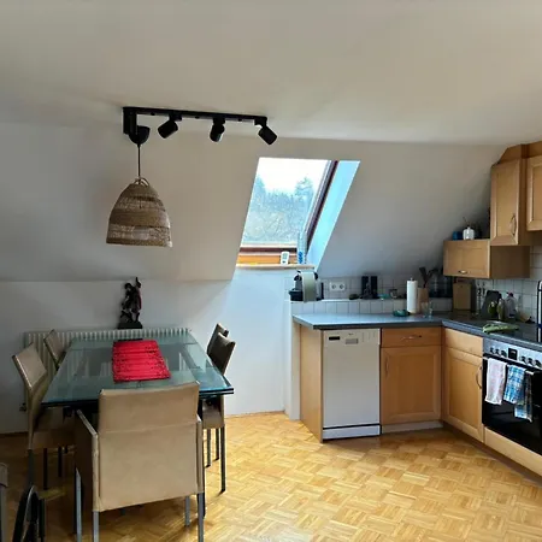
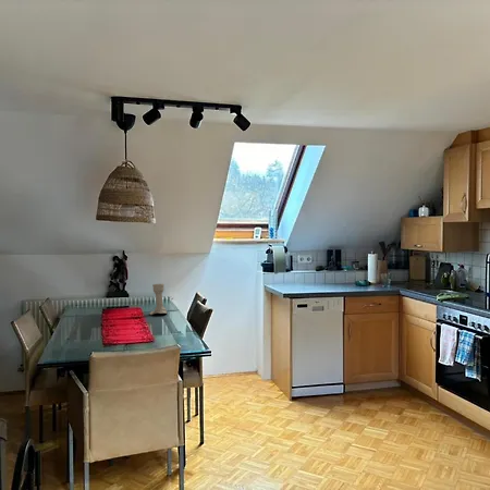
+ candlestick [148,282,168,316]
